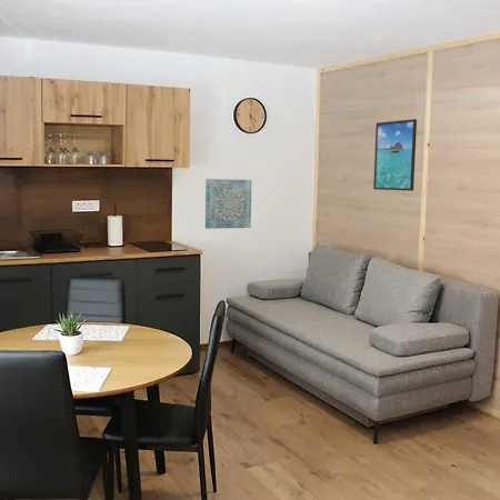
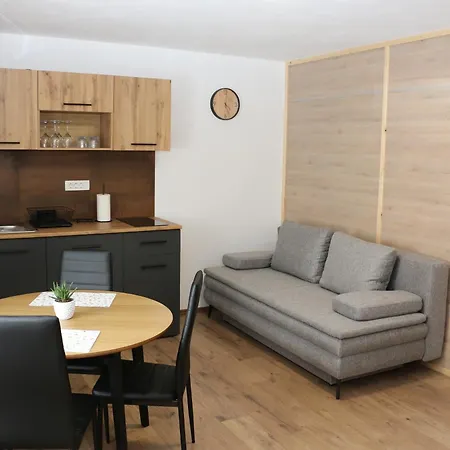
- wall art [204,178,252,230]
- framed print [372,118,418,192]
